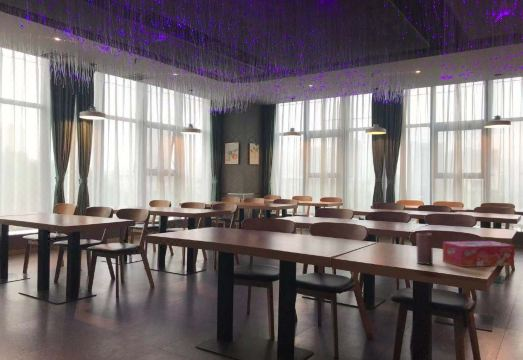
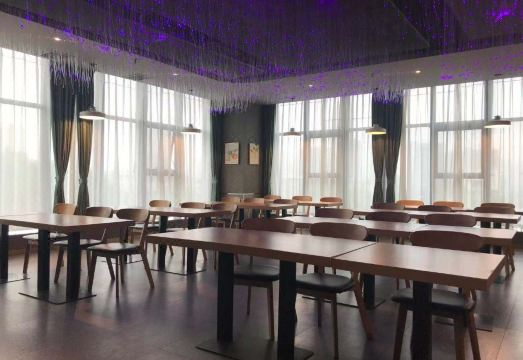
- tissue box [442,240,515,268]
- candle [415,232,434,265]
